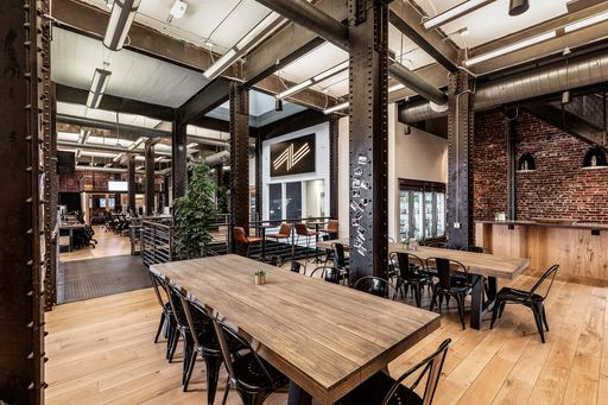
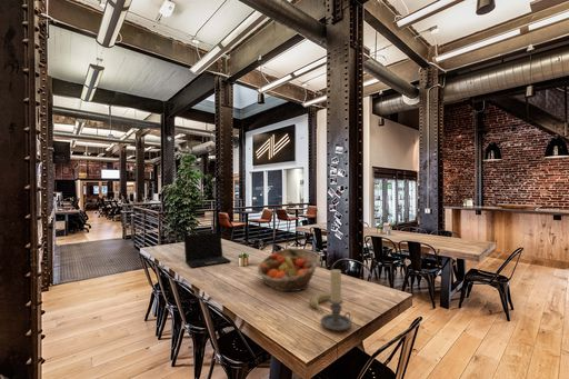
+ laptop [183,231,232,269]
+ candle holder [320,268,352,331]
+ fruit basket [256,247,321,292]
+ banana [309,291,331,315]
